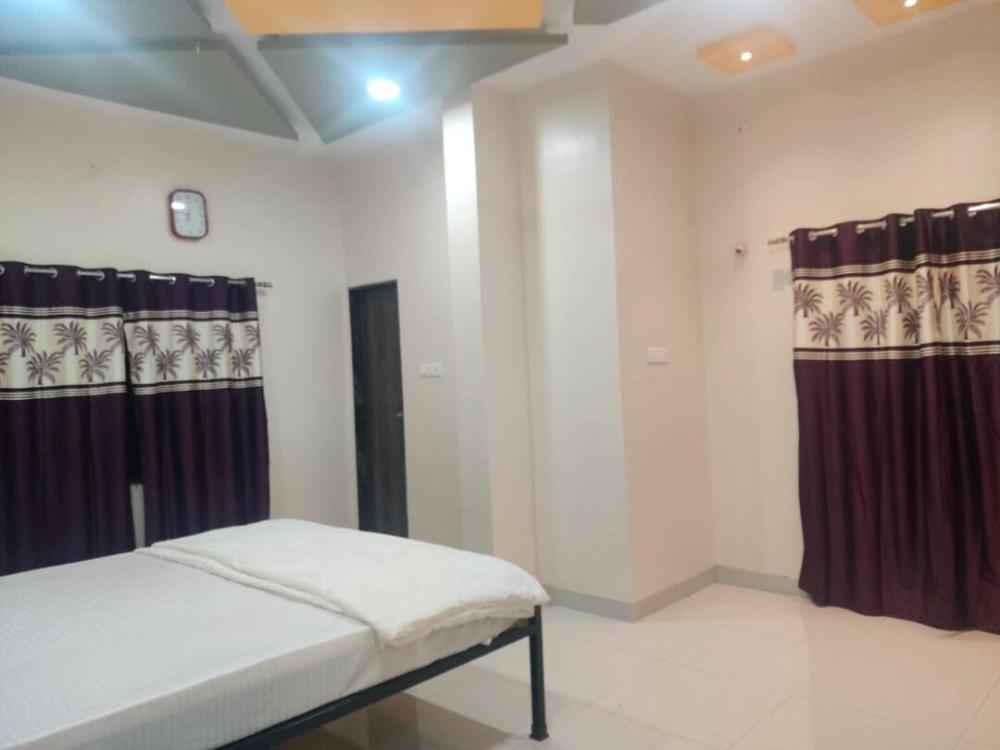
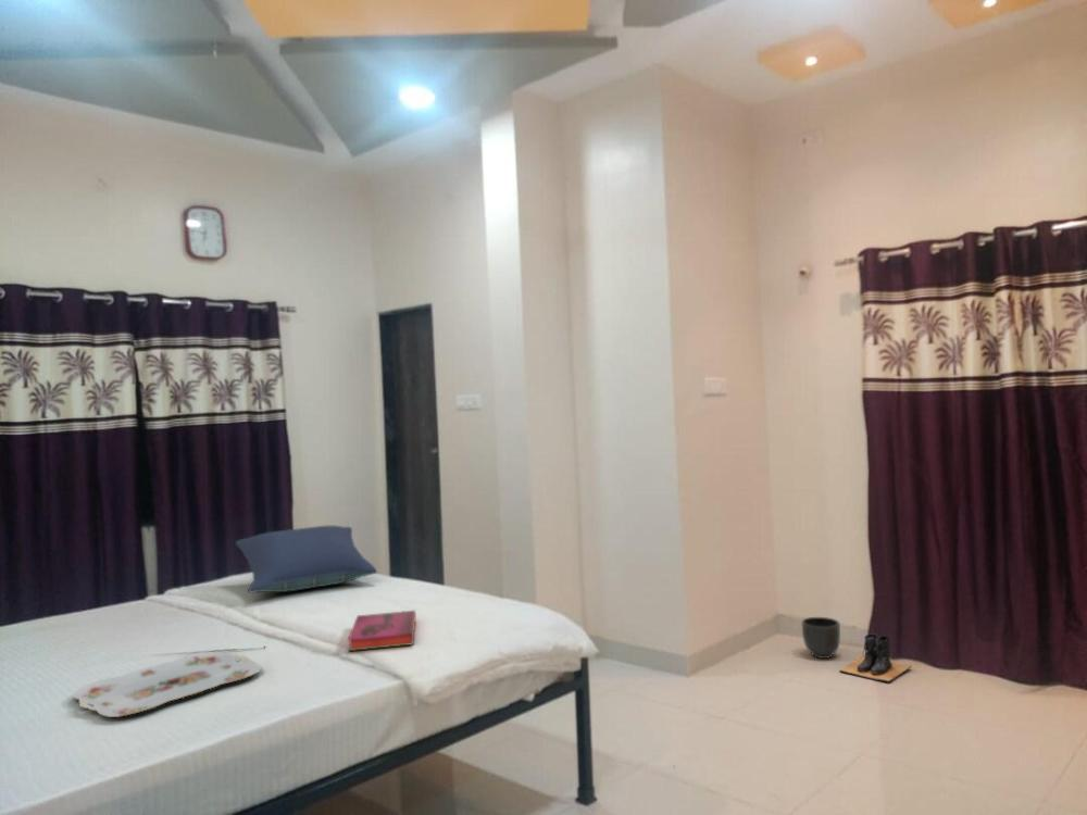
+ pillow [235,525,378,594]
+ planter [800,616,841,660]
+ boots [838,632,912,684]
+ serving tray [72,651,263,718]
+ hardback book [347,609,417,652]
